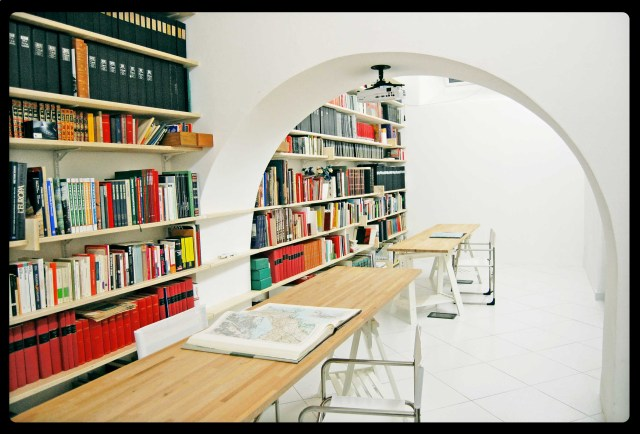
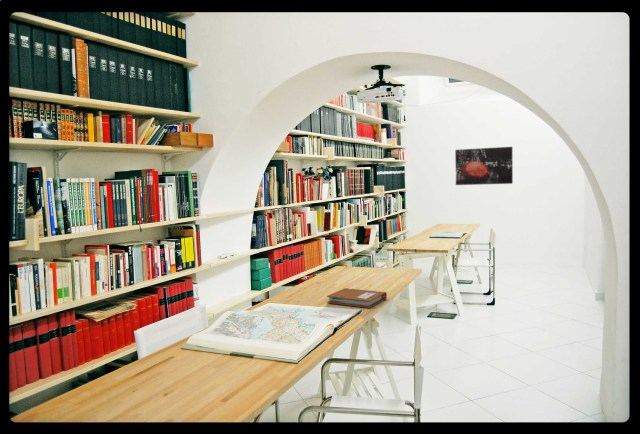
+ notebook [326,287,388,309]
+ wall art [454,146,514,186]
